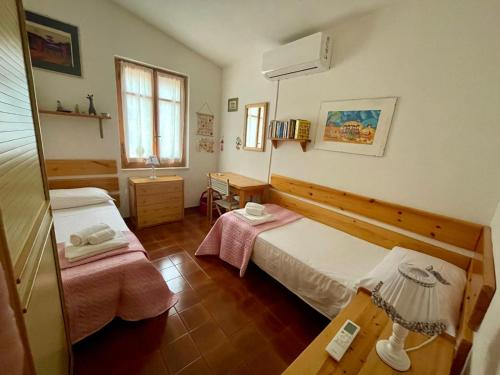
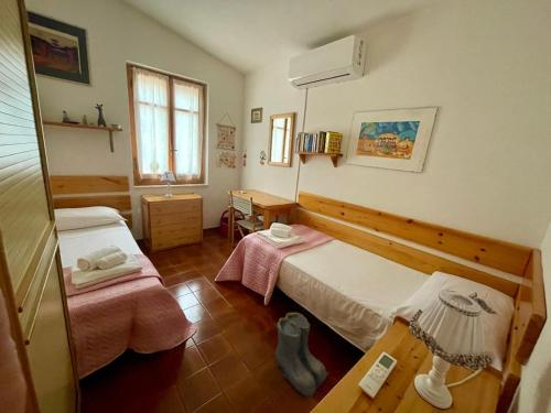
+ boots [274,312,329,399]
